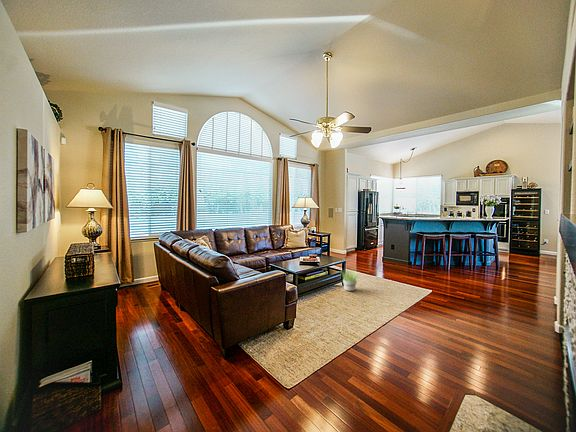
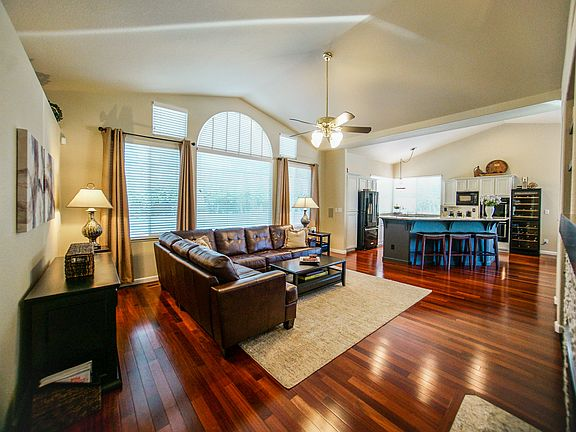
- potted plant [339,268,361,292]
